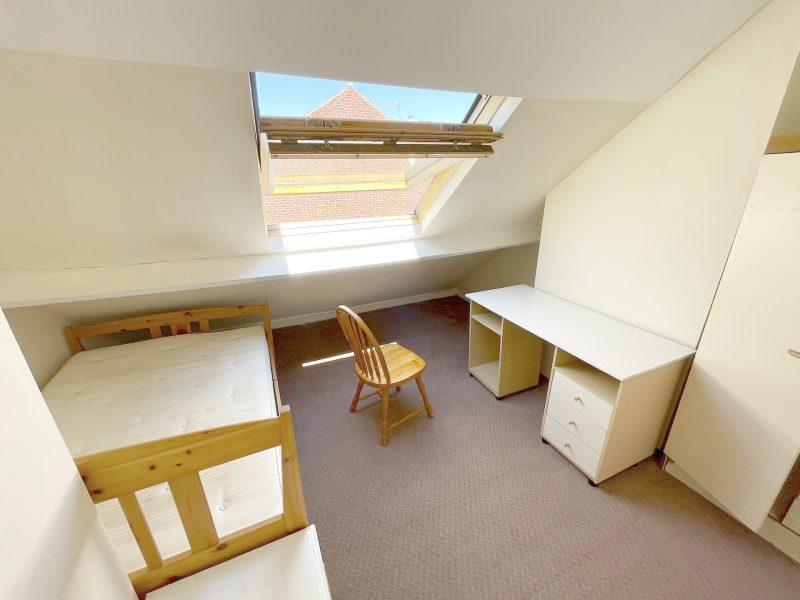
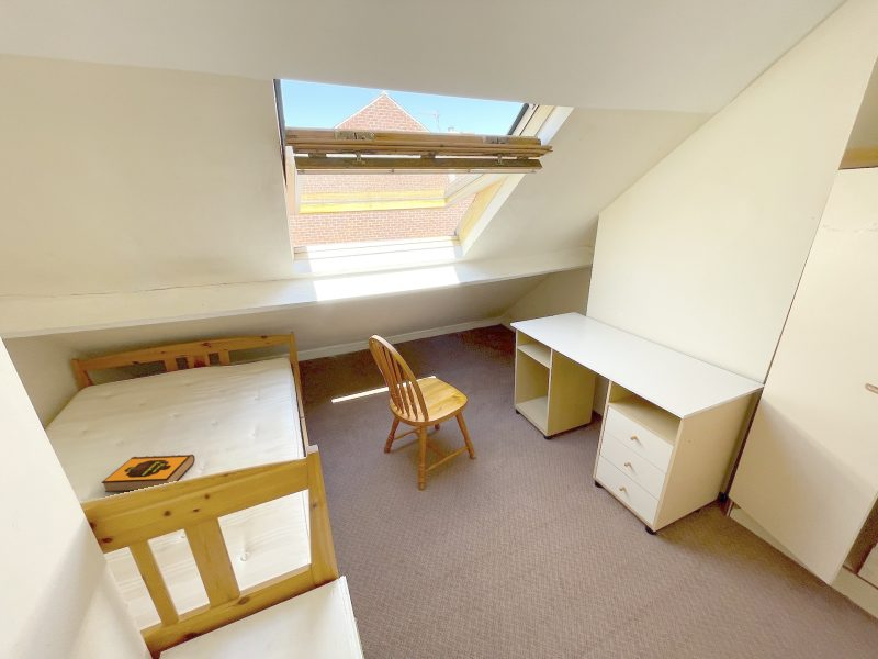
+ hardback book [101,454,196,493]
